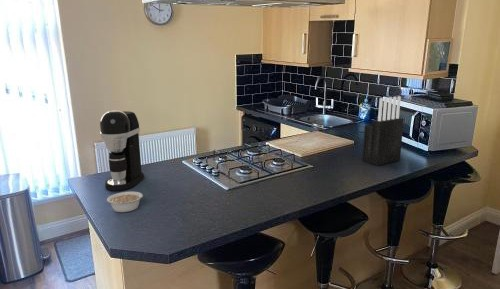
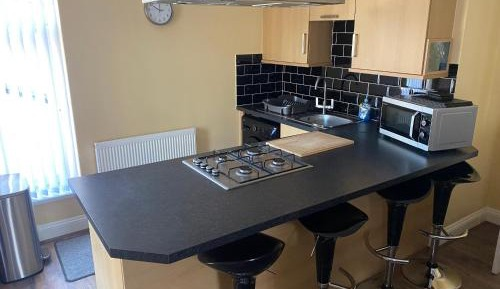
- legume [106,191,147,213]
- coffee maker [99,110,145,192]
- knife block [361,95,405,166]
